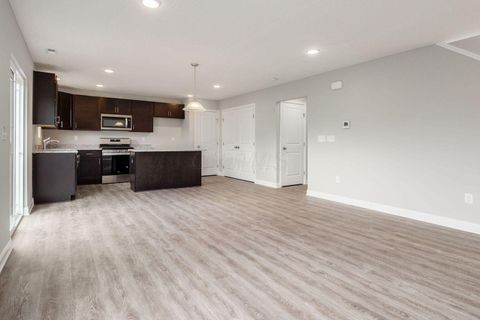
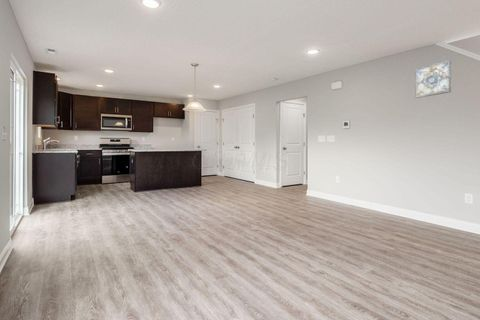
+ wall art [415,59,452,99]
